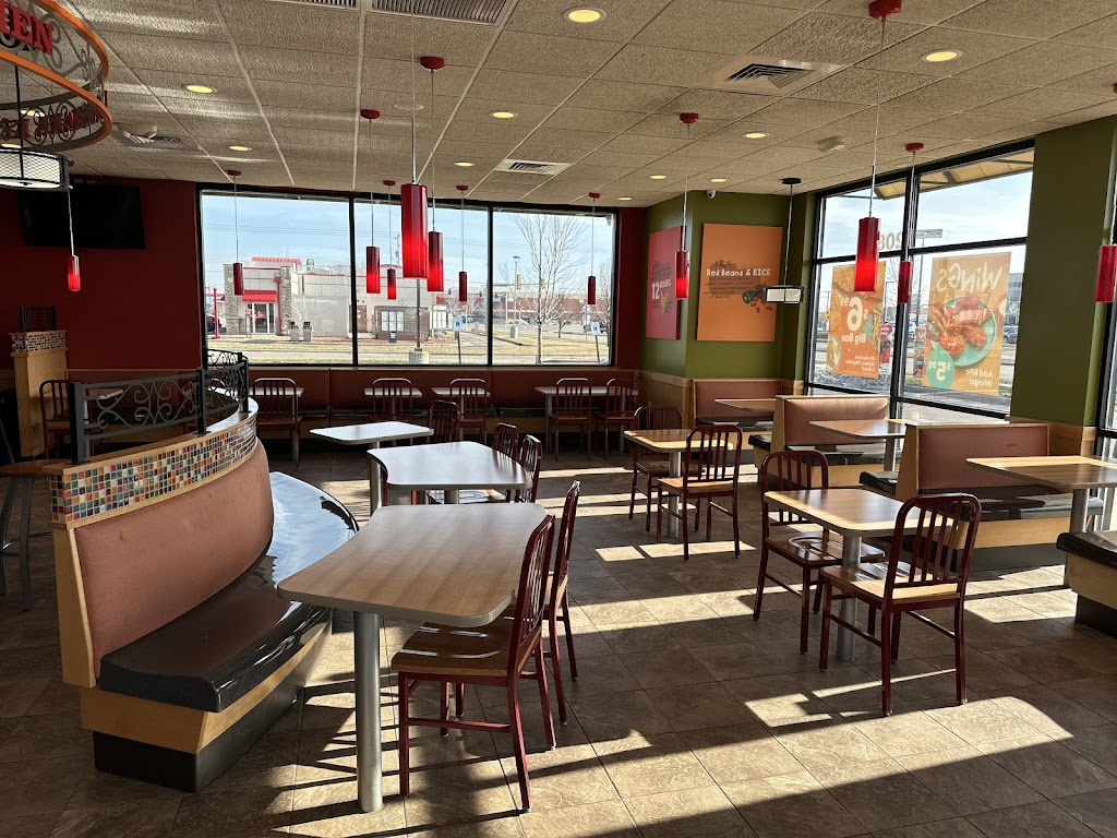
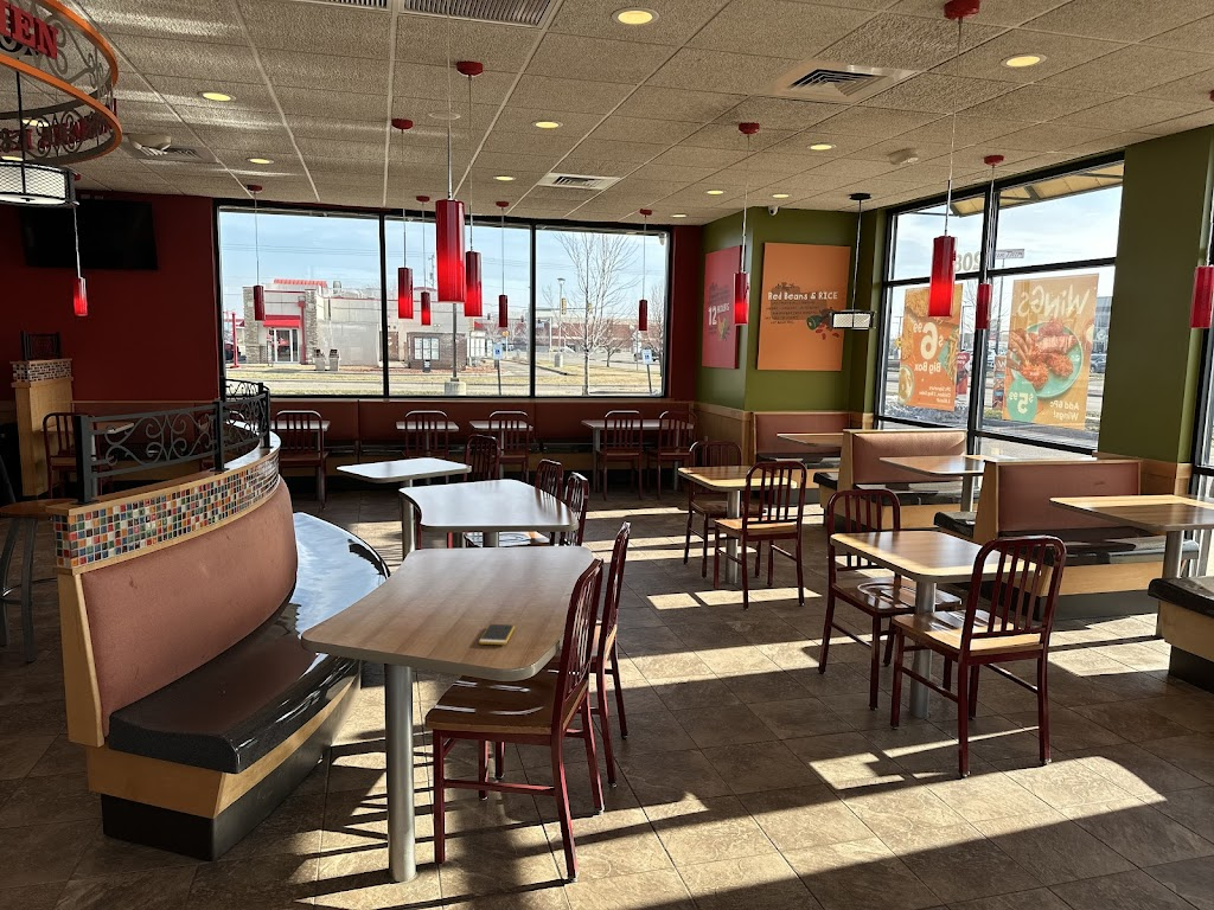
+ smartphone [478,623,516,646]
